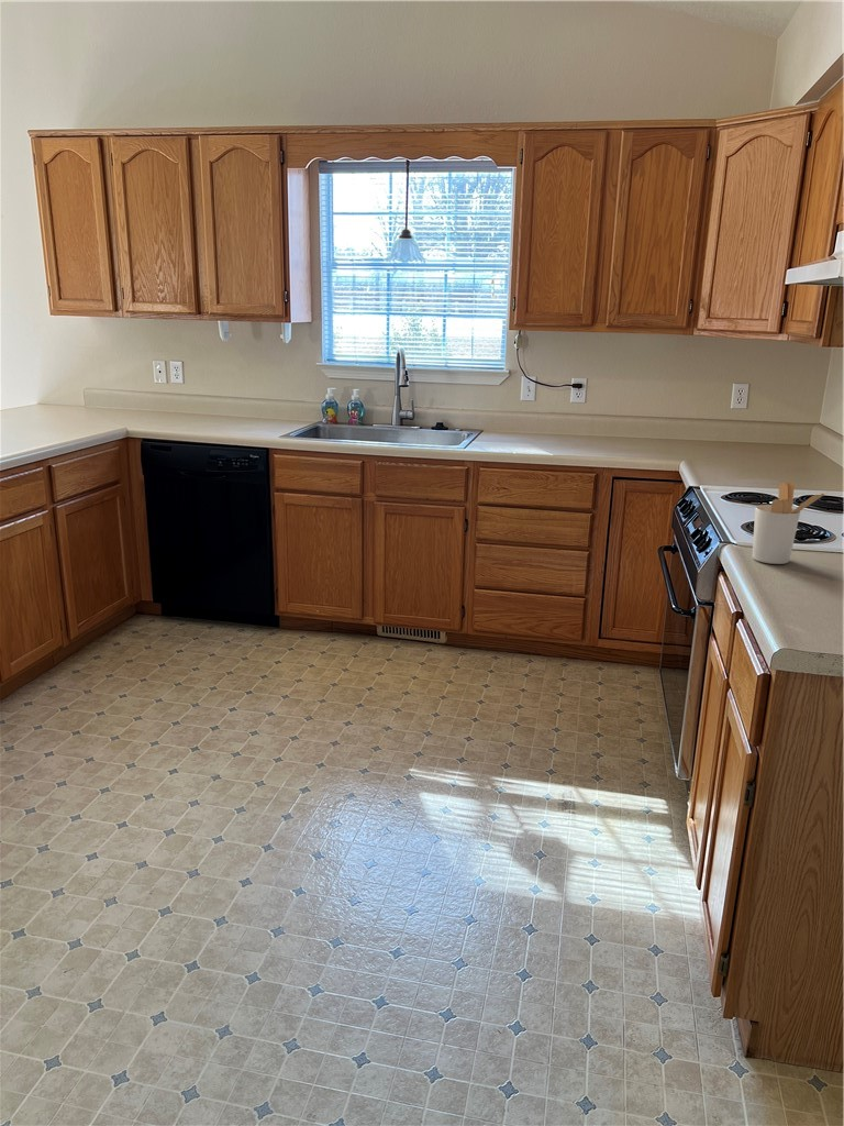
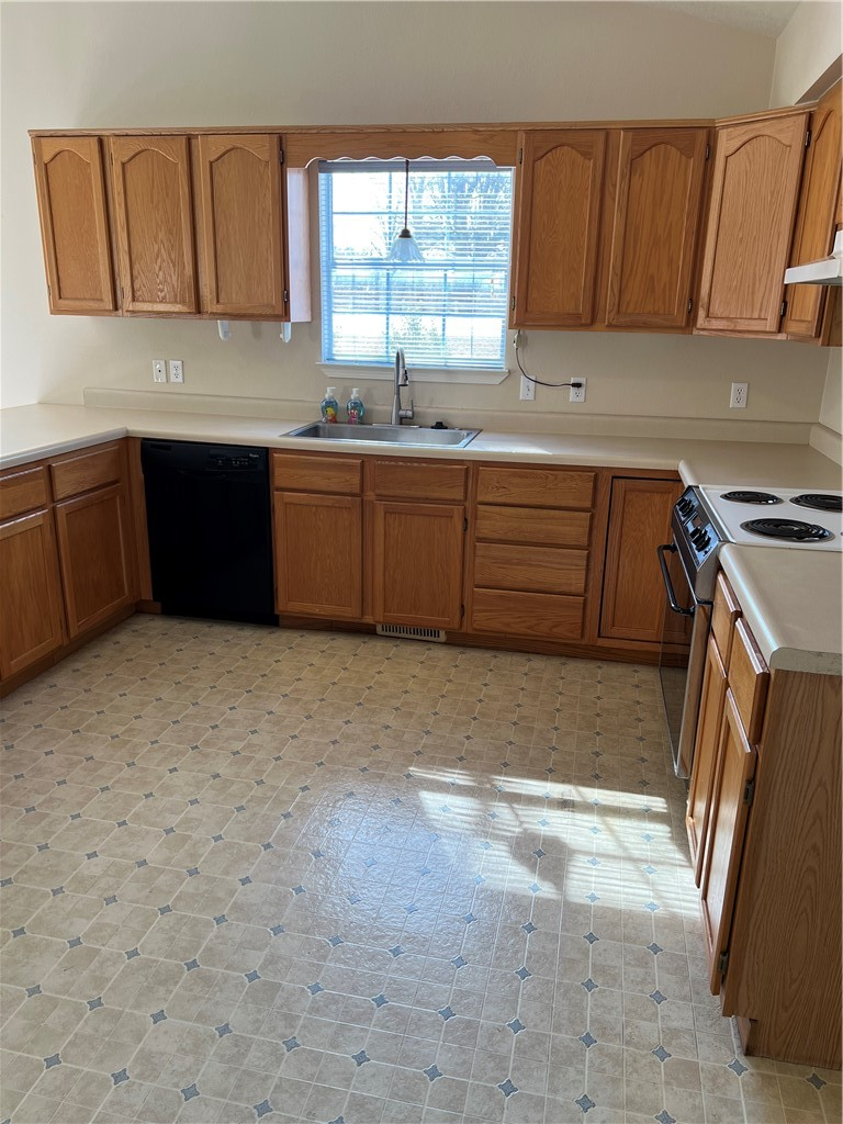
- utensil holder [751,481,828,565]
